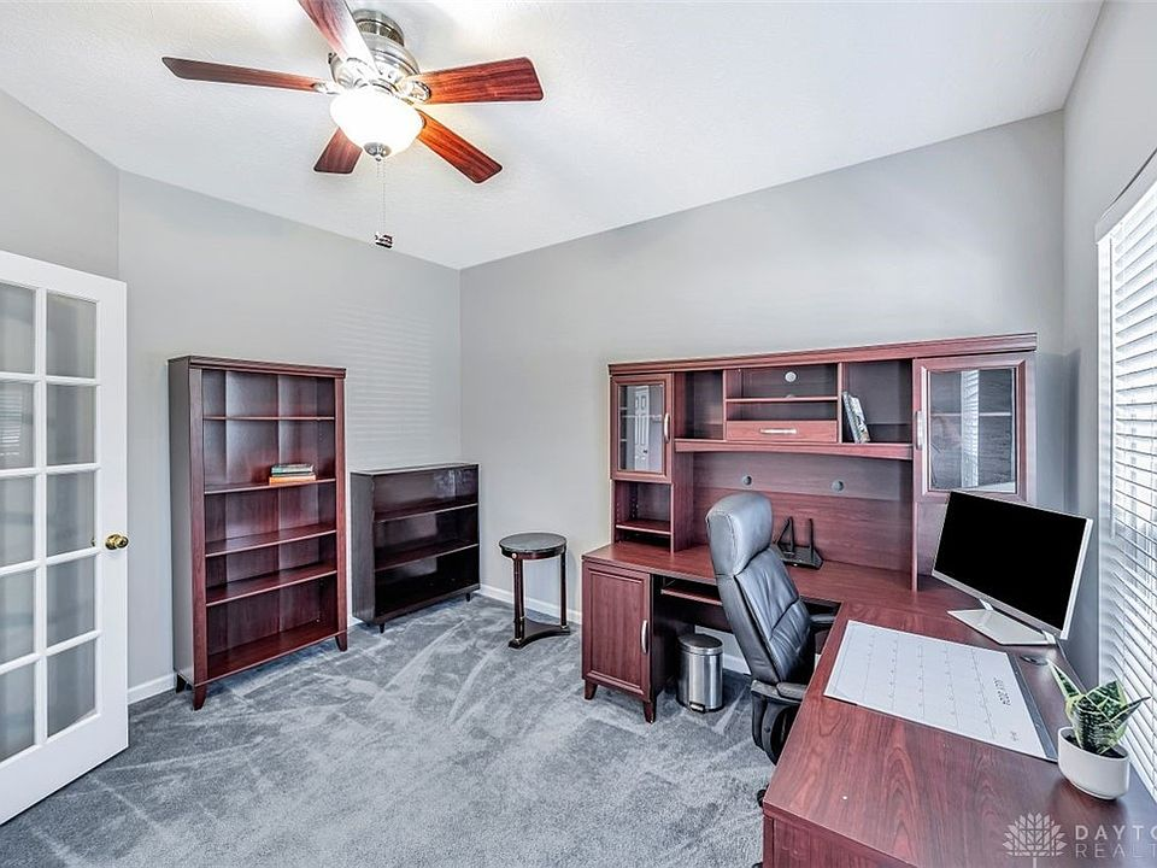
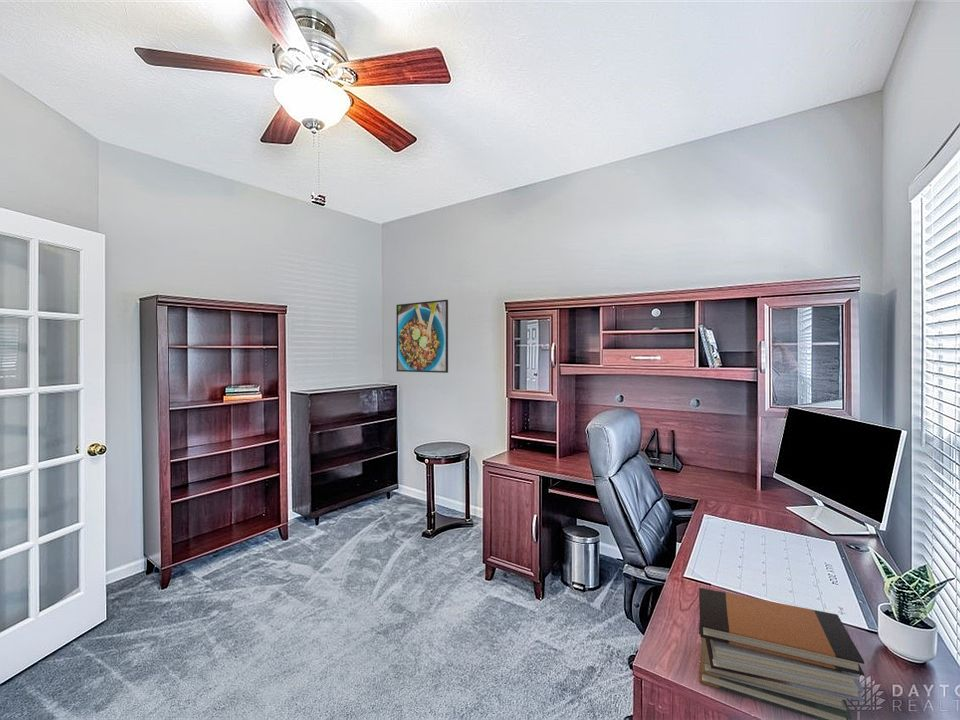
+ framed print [395,299,449,374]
+ book stack [698,587,865,720]
